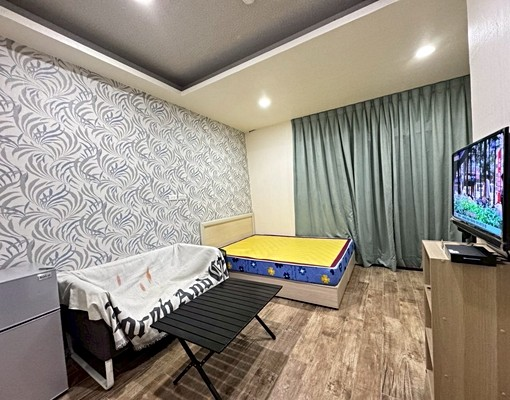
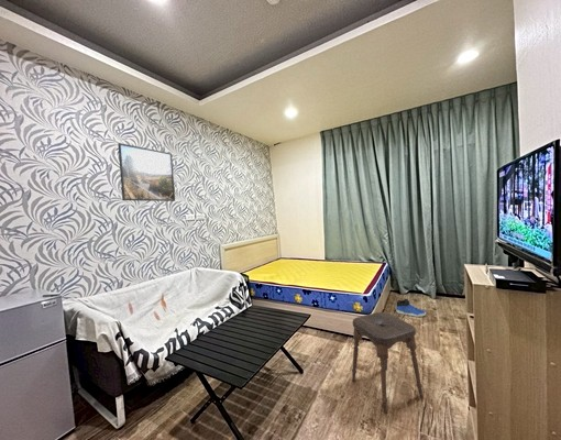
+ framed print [117,142,176,202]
+ stool [351,311,424,415]
+ sneaker [395,298,427,318]
